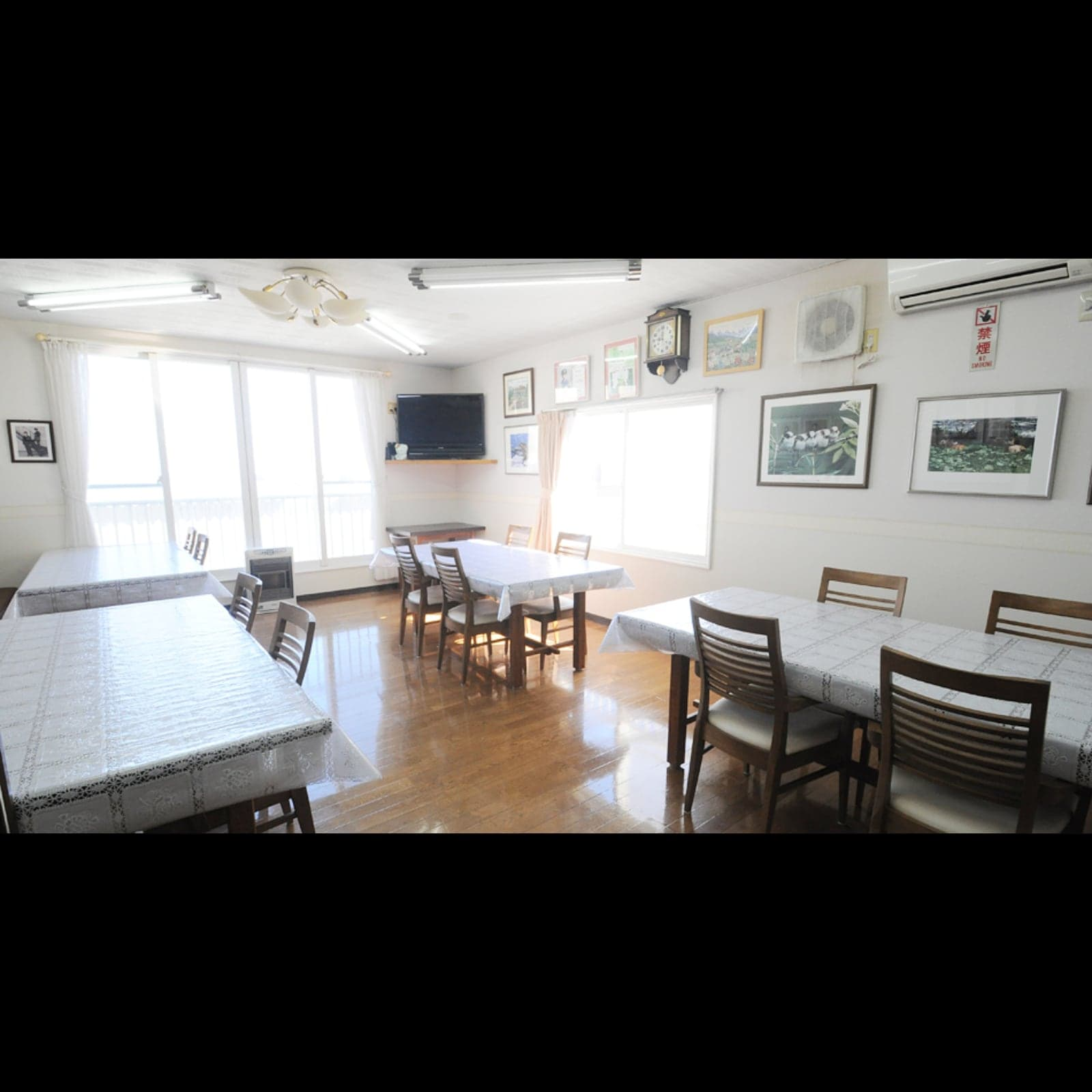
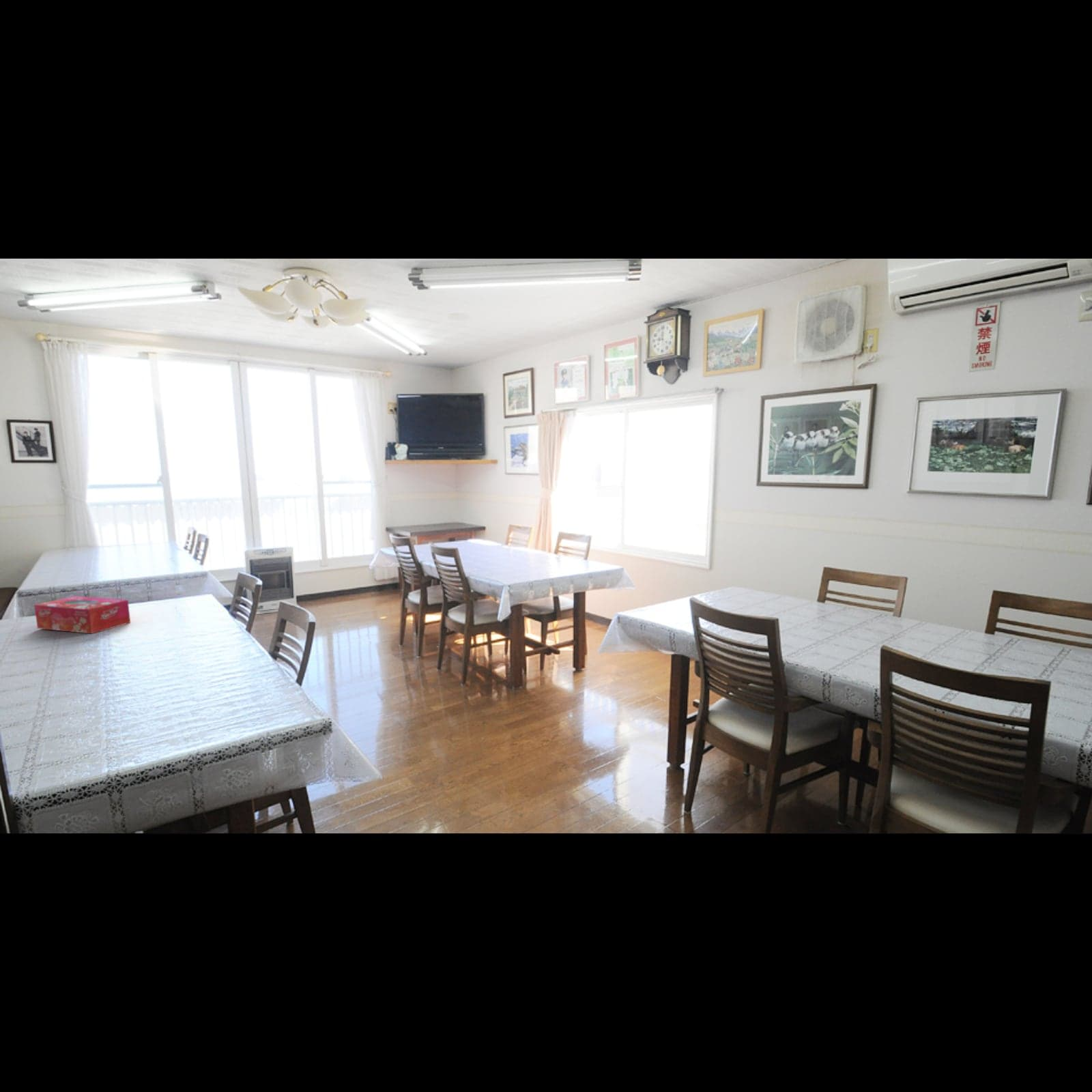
+ tissue box [33,595,131,634]
